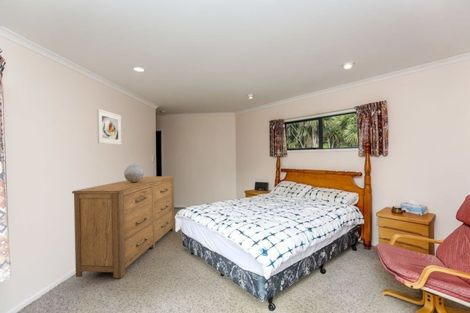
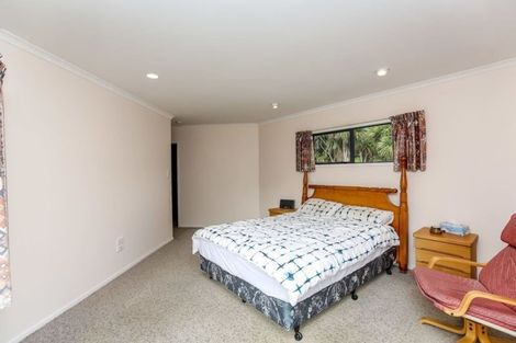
- decorative sphere [123,163,145,183]
- dresser [71,175,176,279]
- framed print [96,108,123,146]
